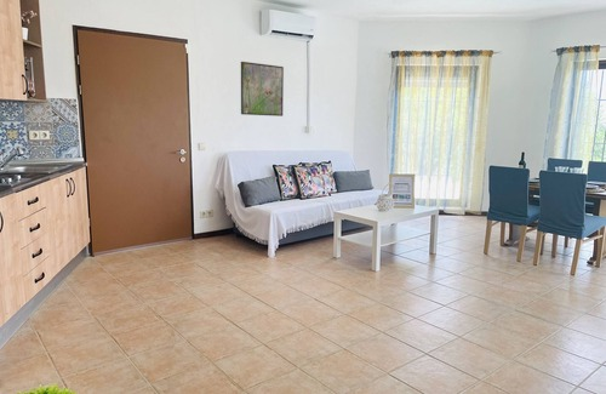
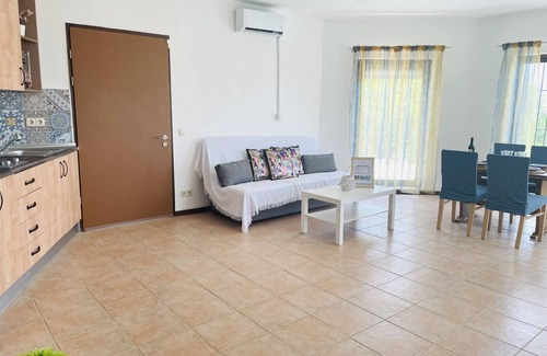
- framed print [240,61,285,118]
